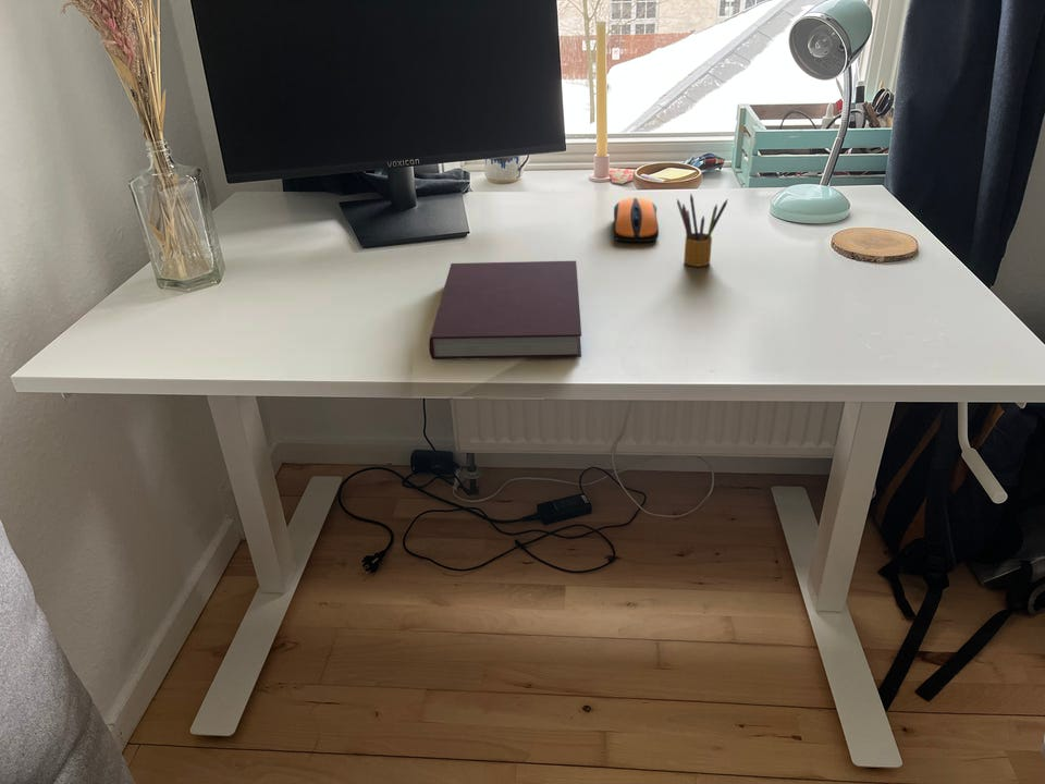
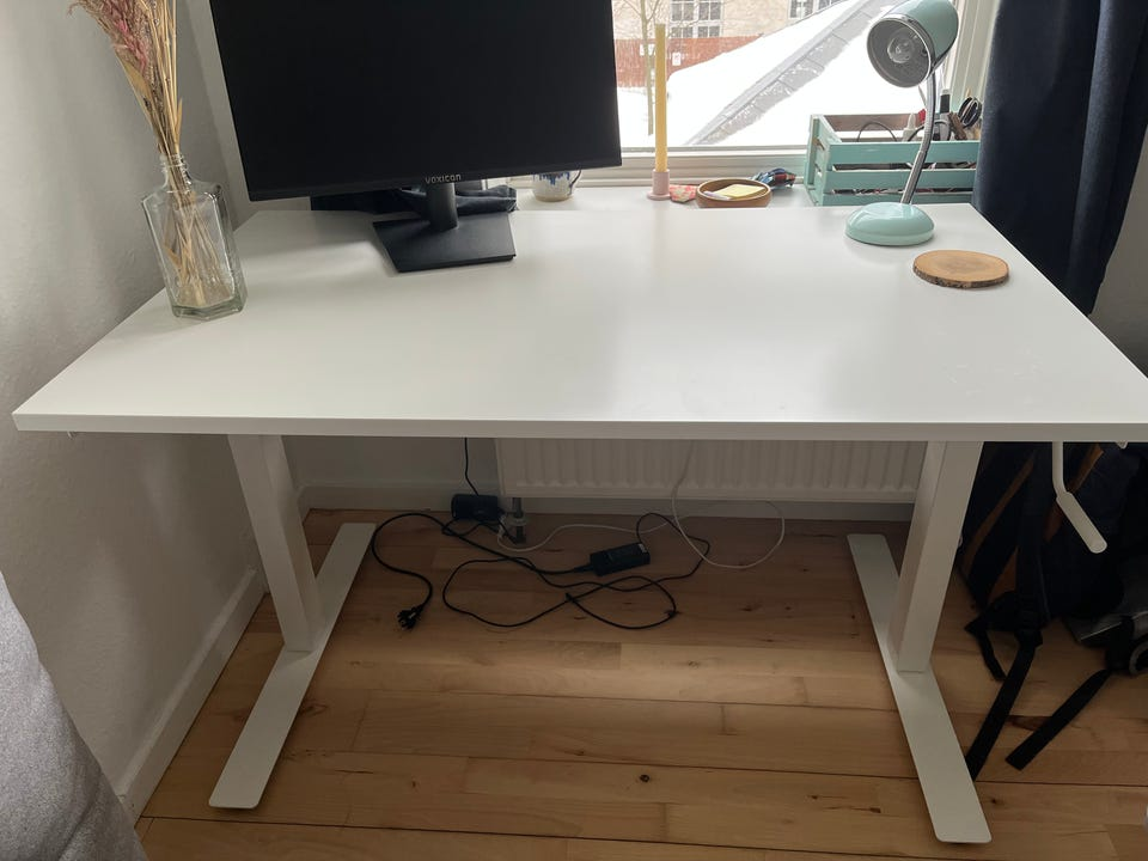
- pencil box [676,193,728,268]
- computer mouse [613,196,660,243]
- notebook [428,260,582,360]
